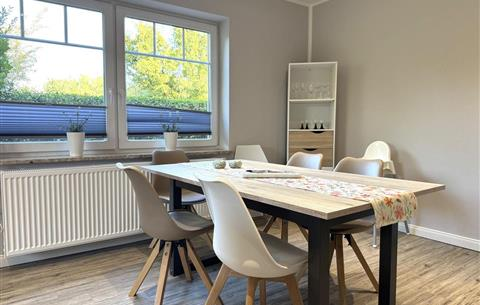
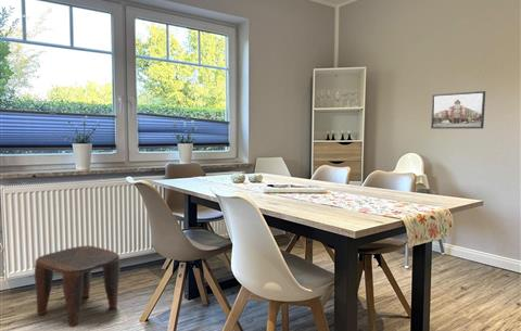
+ stool [34,244,122,328]
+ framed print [430,90,486,129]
